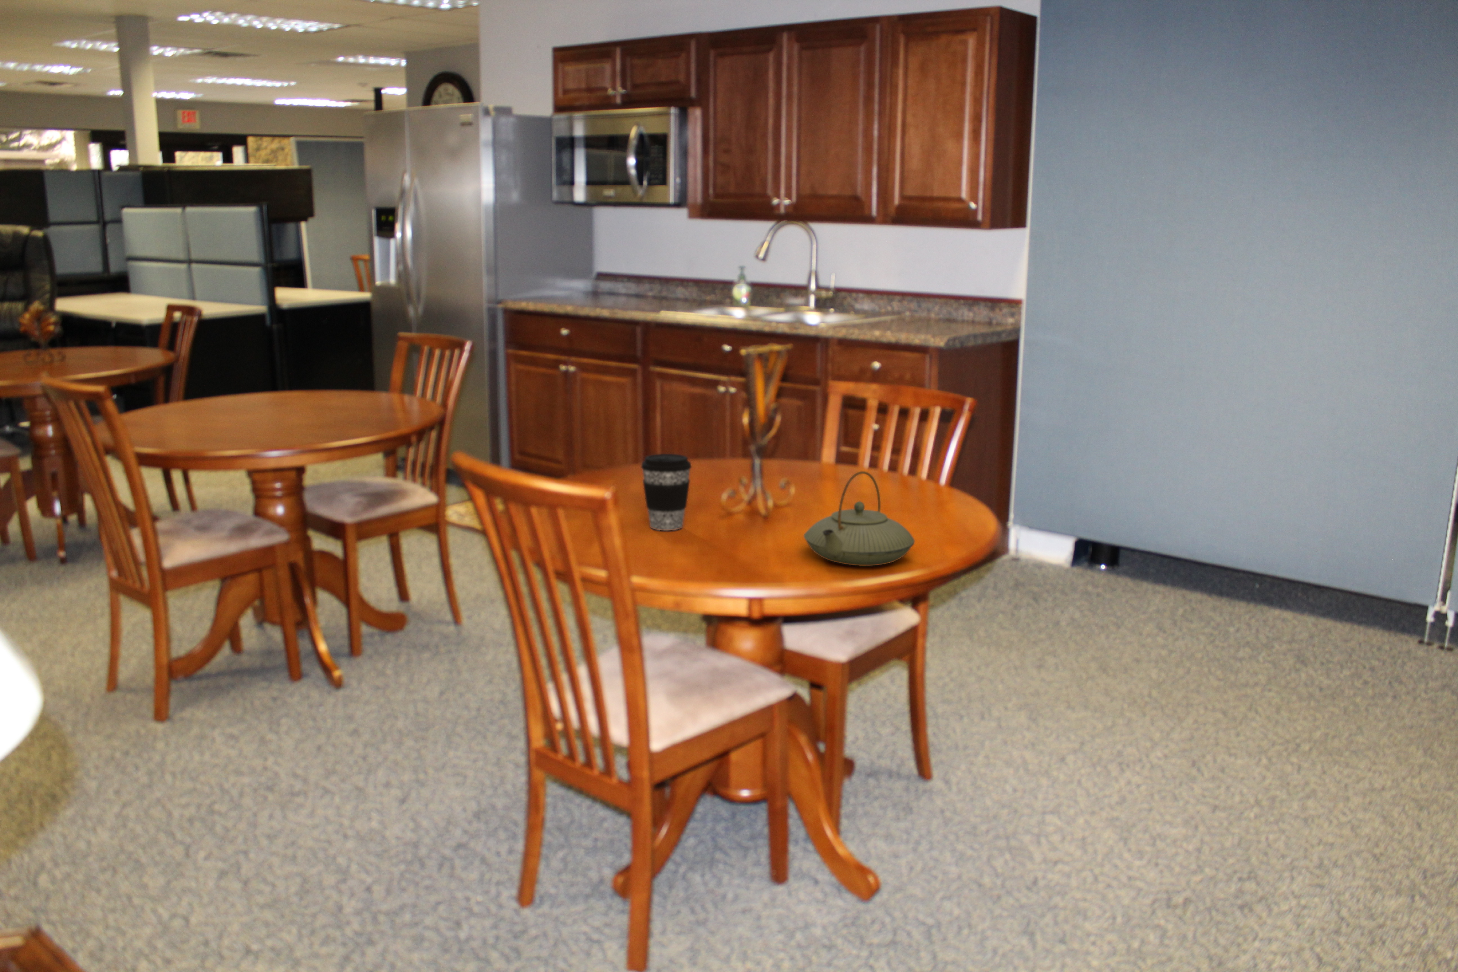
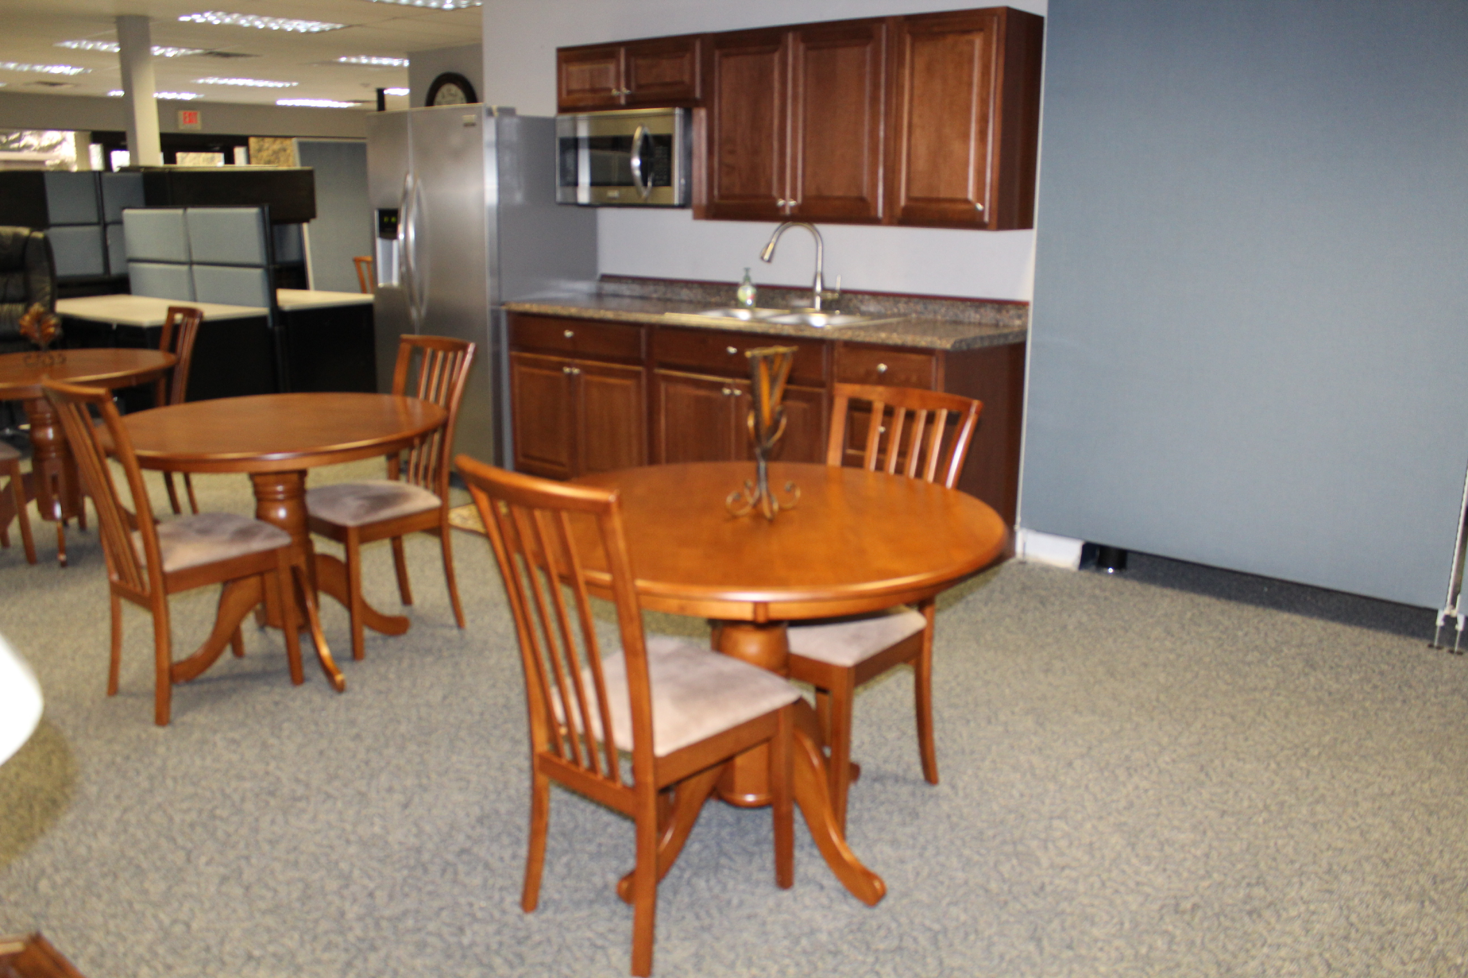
- teapot [804,471,916,566]
- coffee cup [641,453,692,530]
